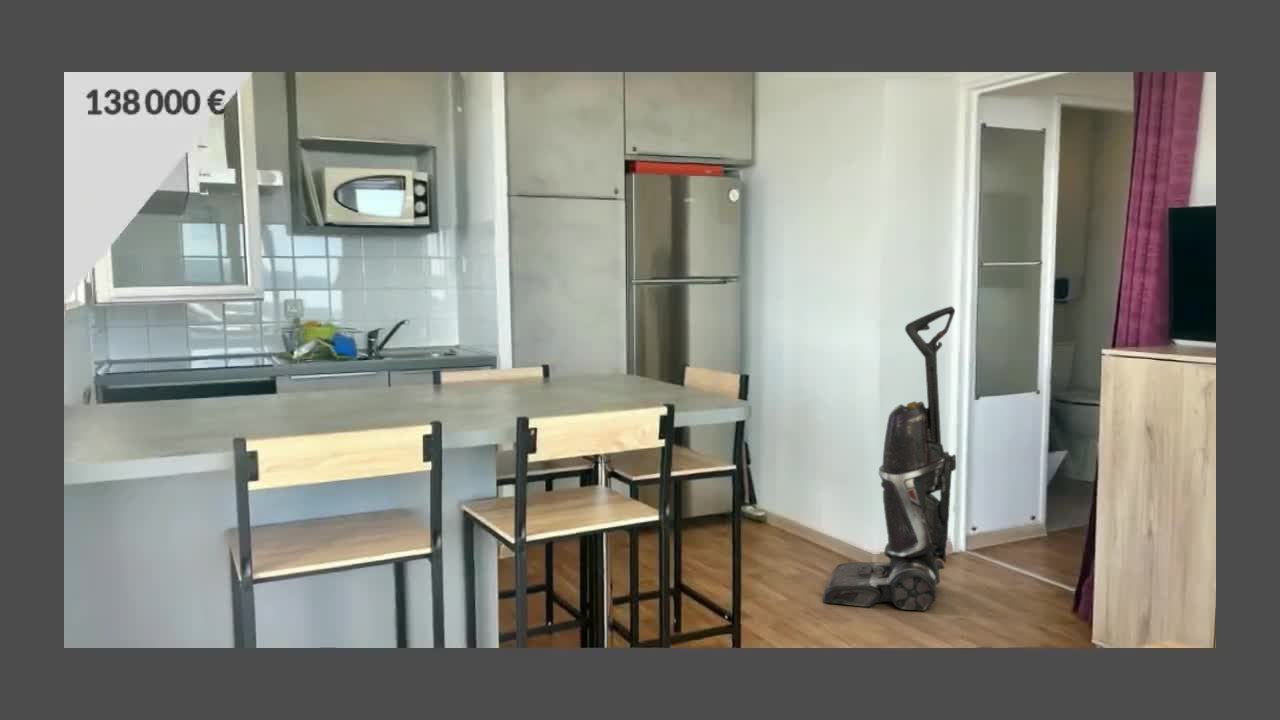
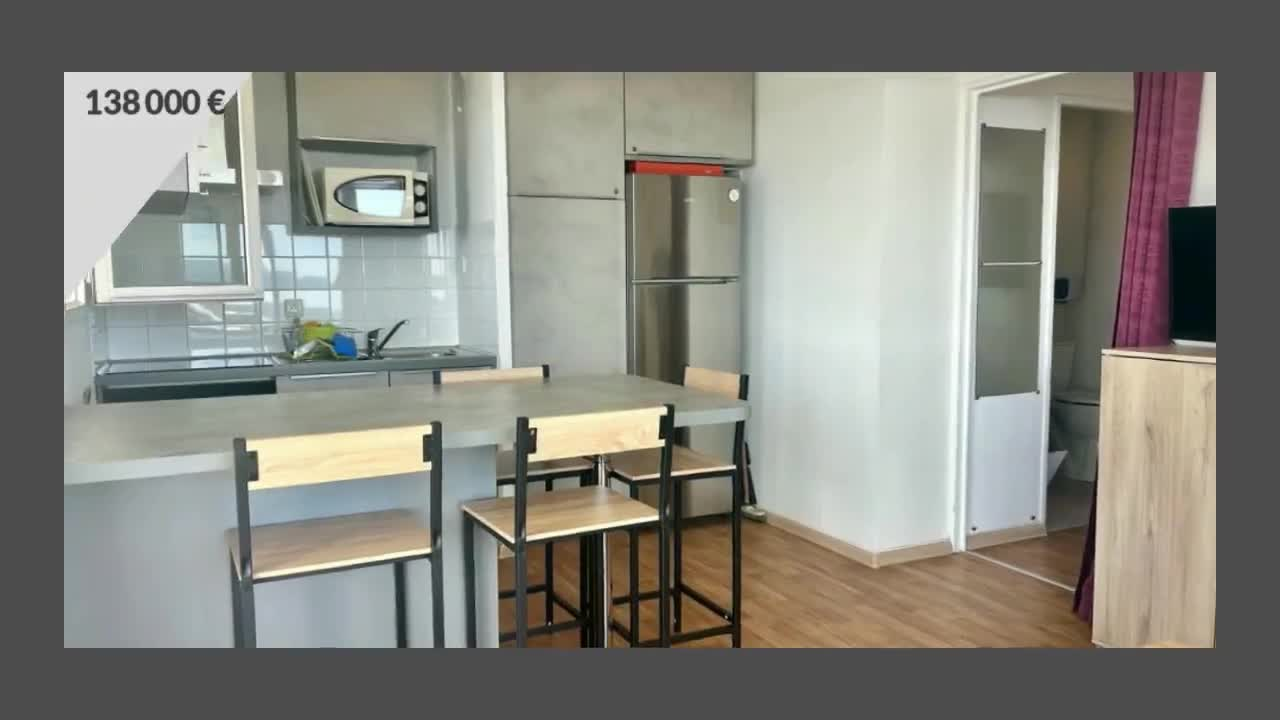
- vacuum cleaner [822,305,957,612]
